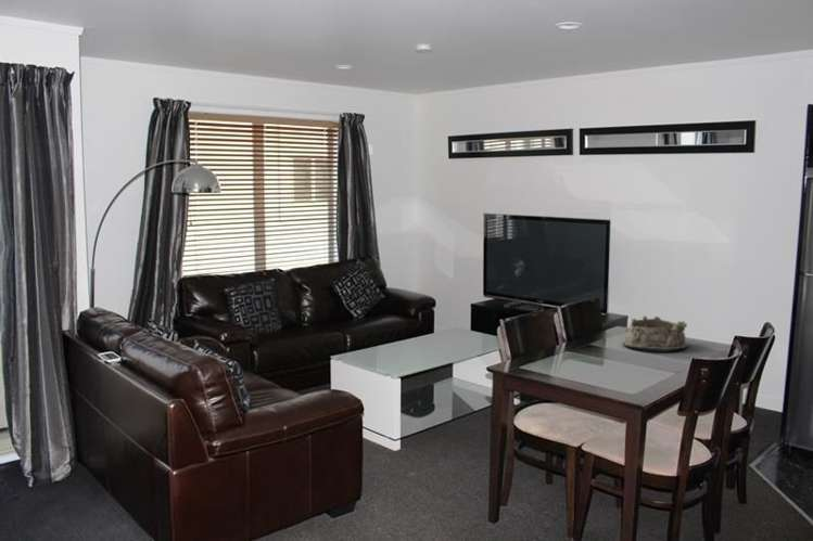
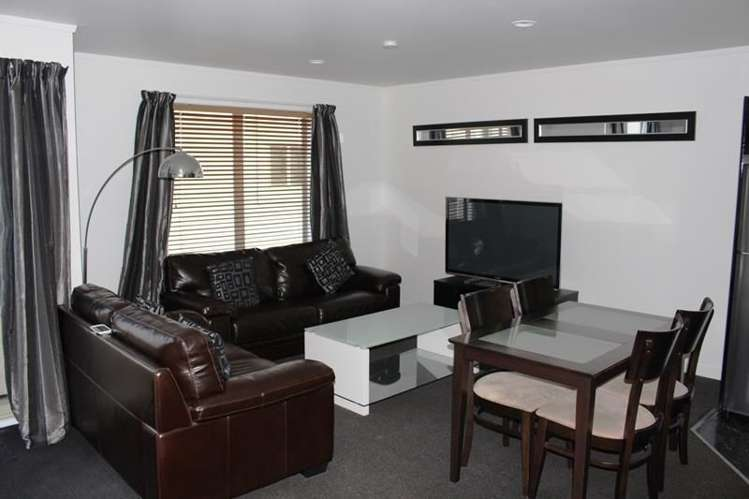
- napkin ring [621,314,689,352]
